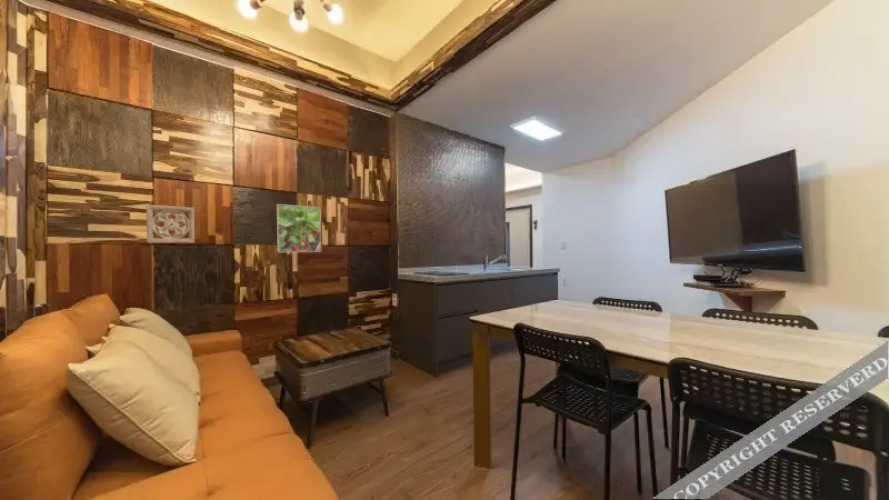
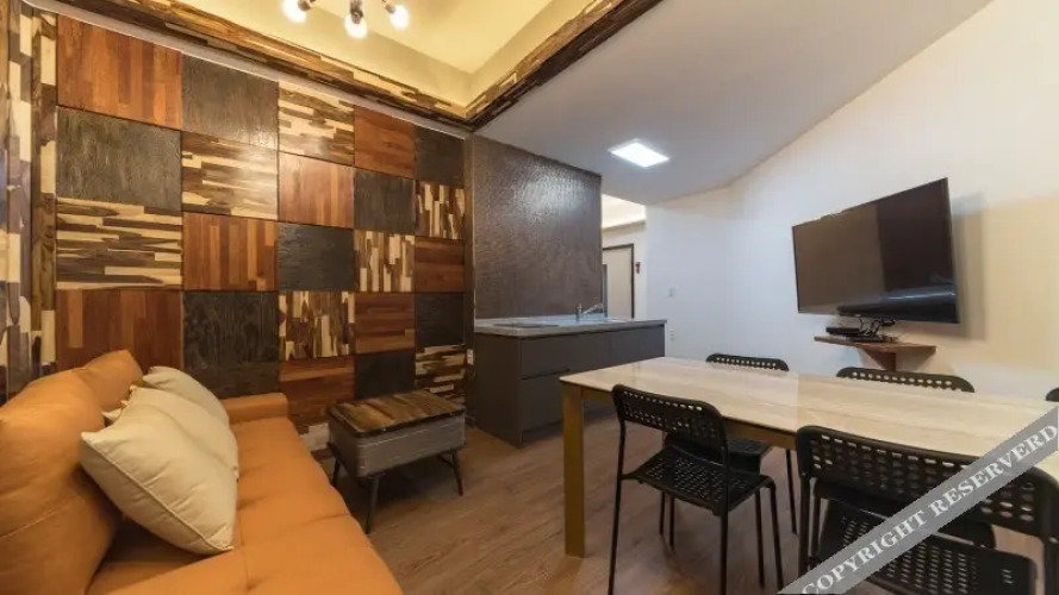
- wall ornament [145,204,196,244]
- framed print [276,203,322,253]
